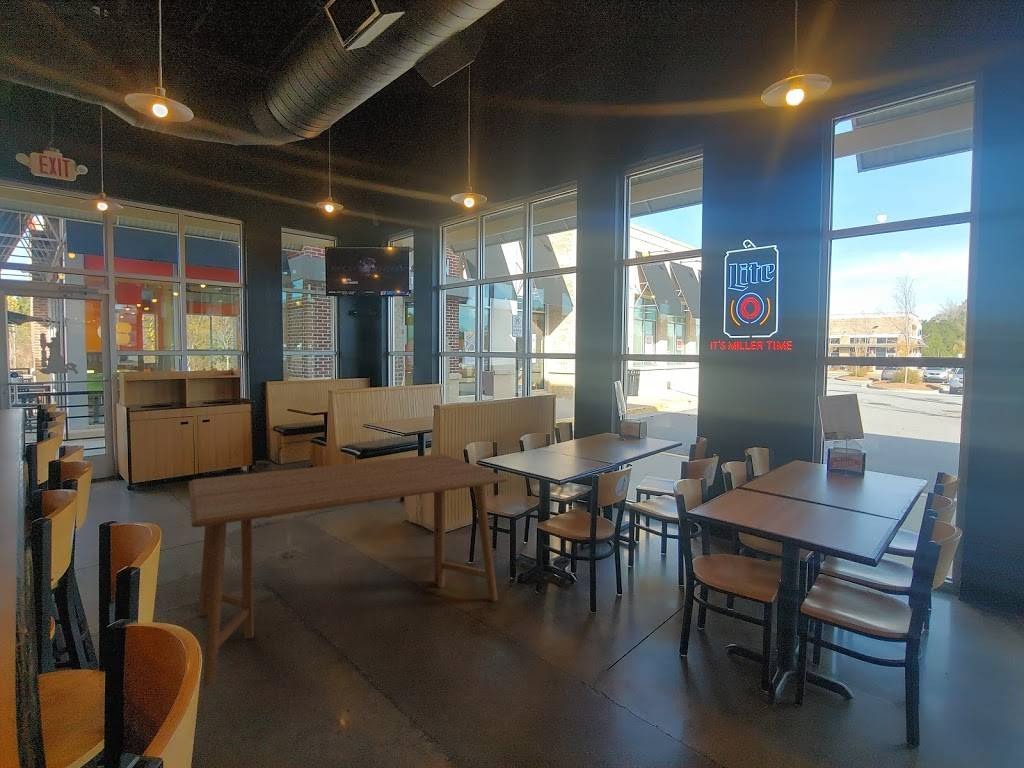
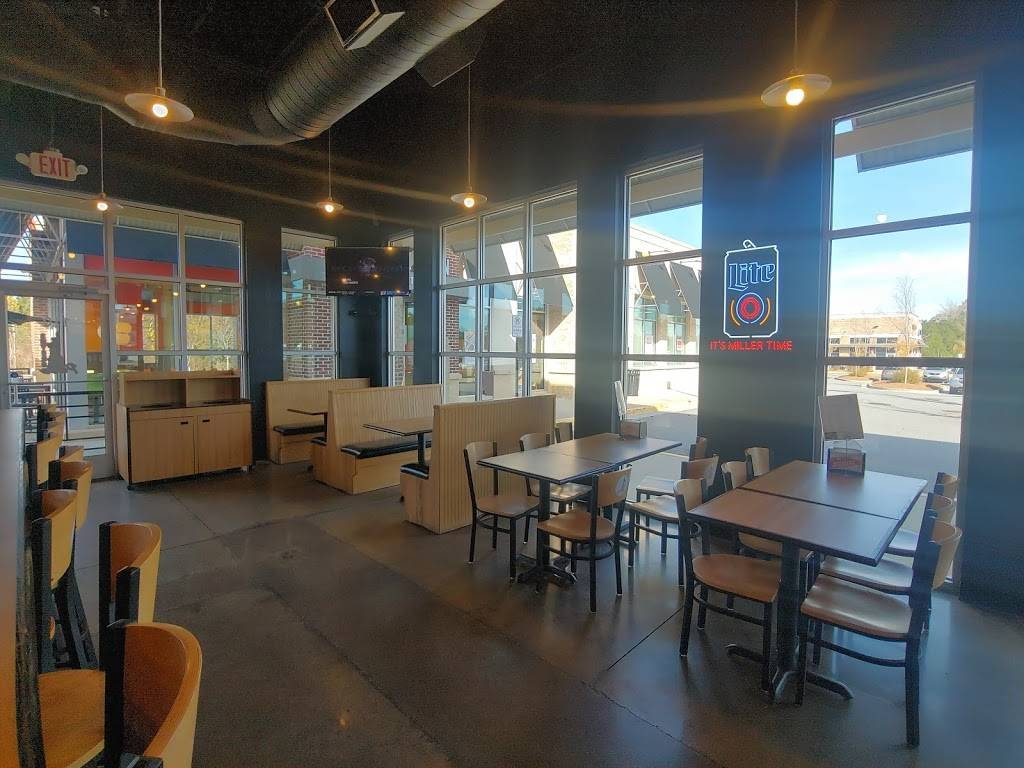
- dining table [188,453,509,687]
